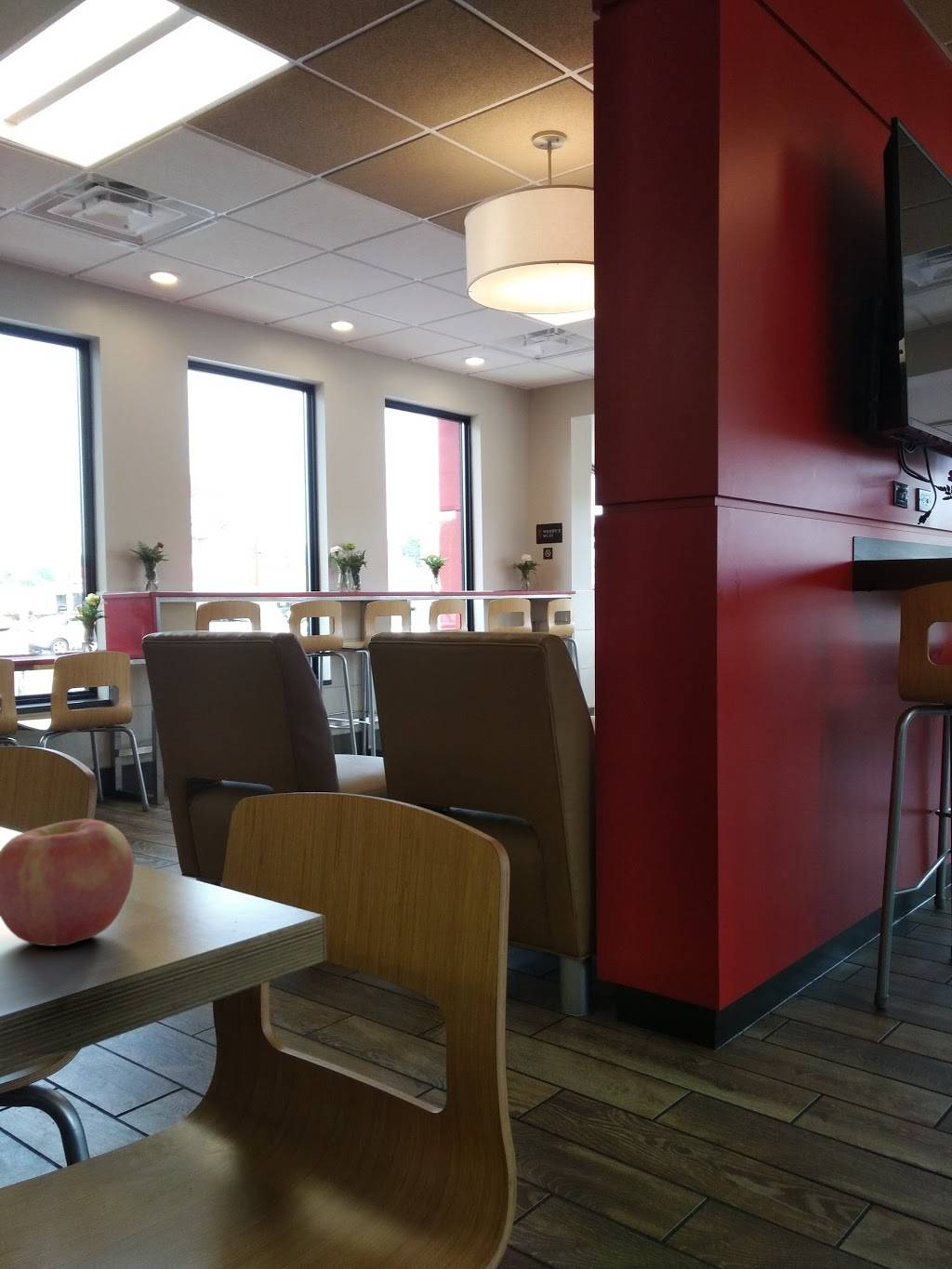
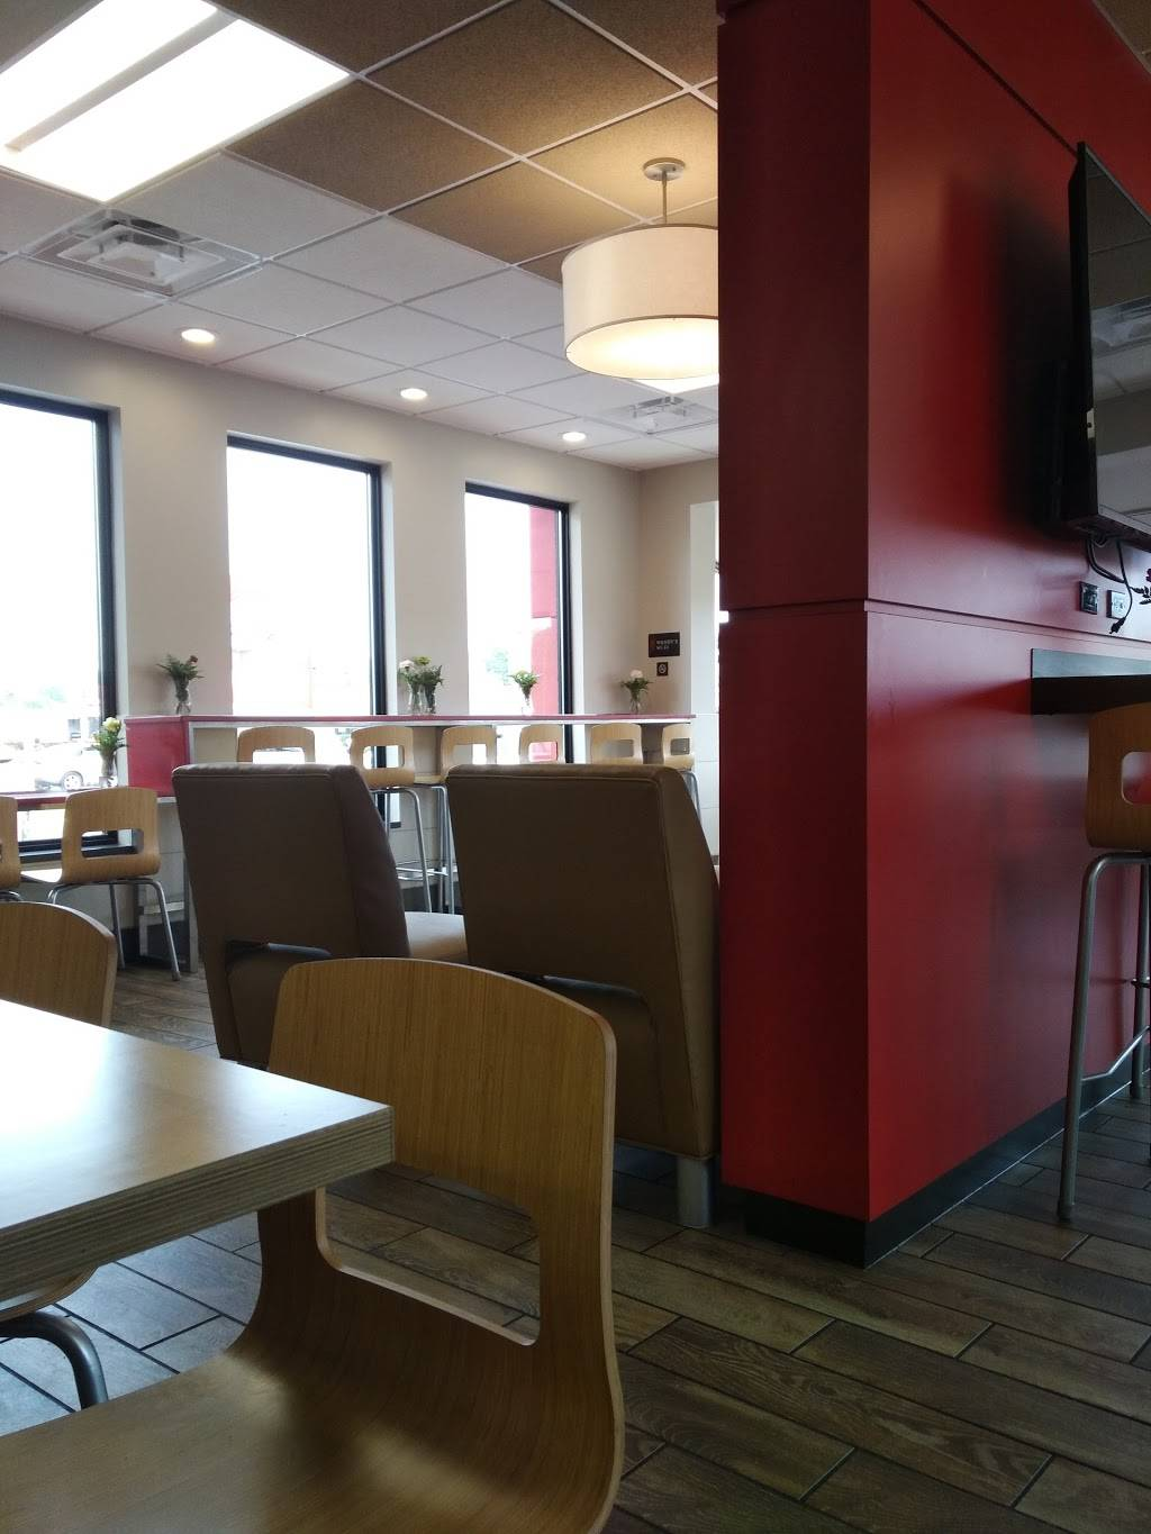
- apple [0,818,135,947]
